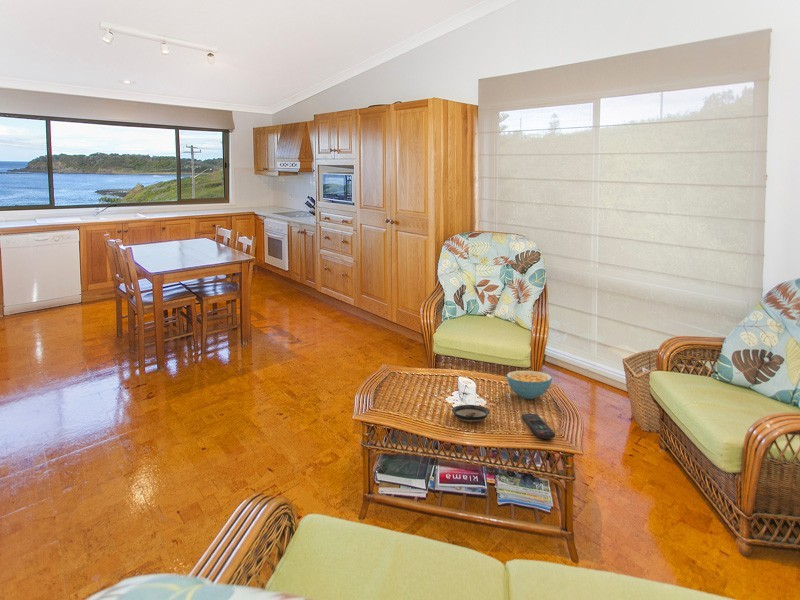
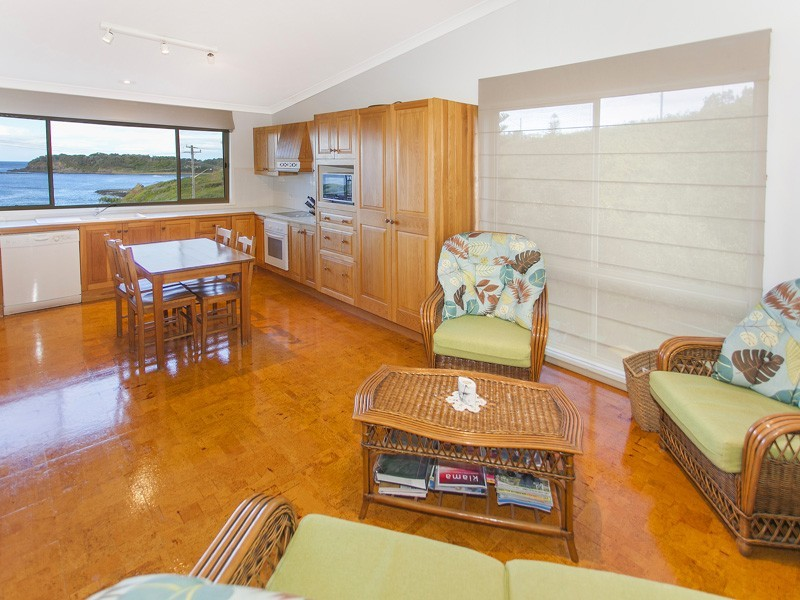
- saucer [451,404,490,423]
- remote control [521,413,556,440]
- cereal bowl [506,370,553,400]
